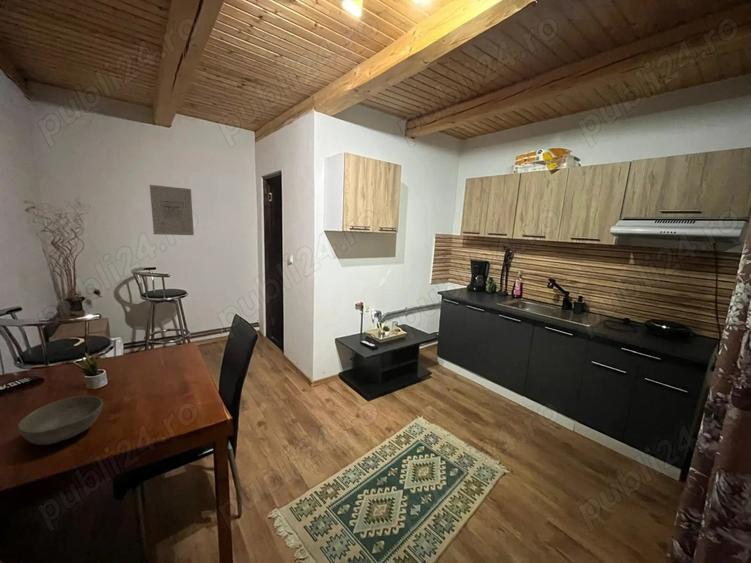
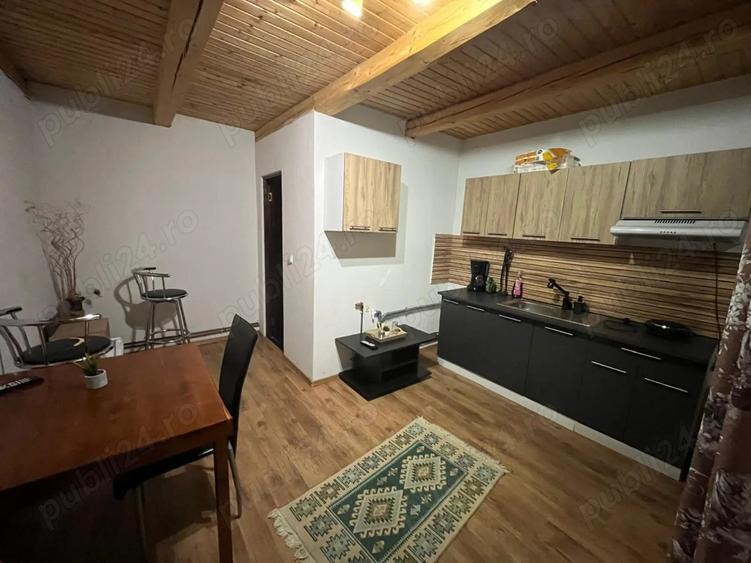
- wall art [149,184,195,236]
- bowl [17,395,104,446]
